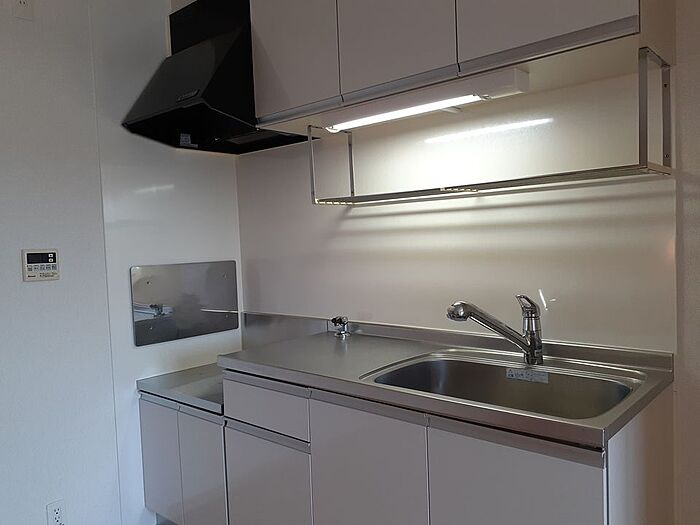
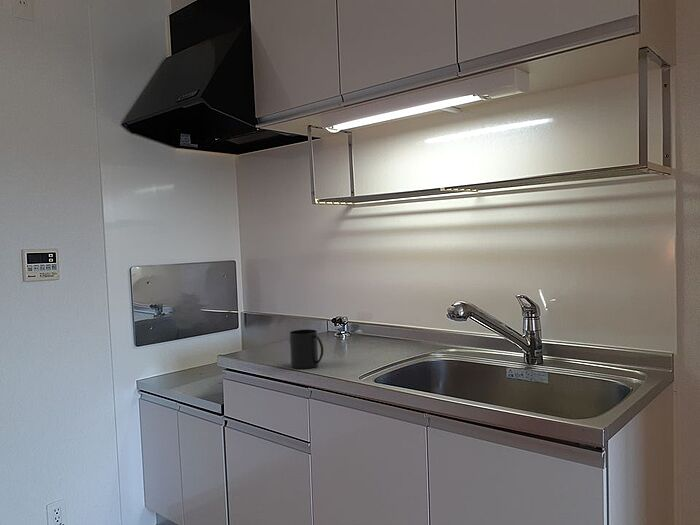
+ mug [289,329,324,370]
